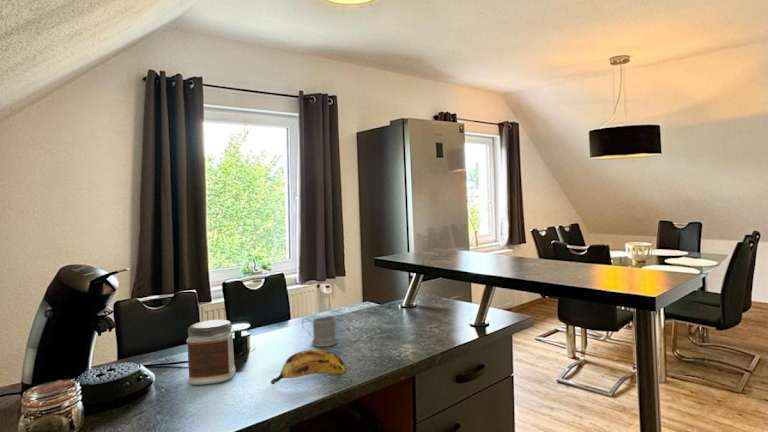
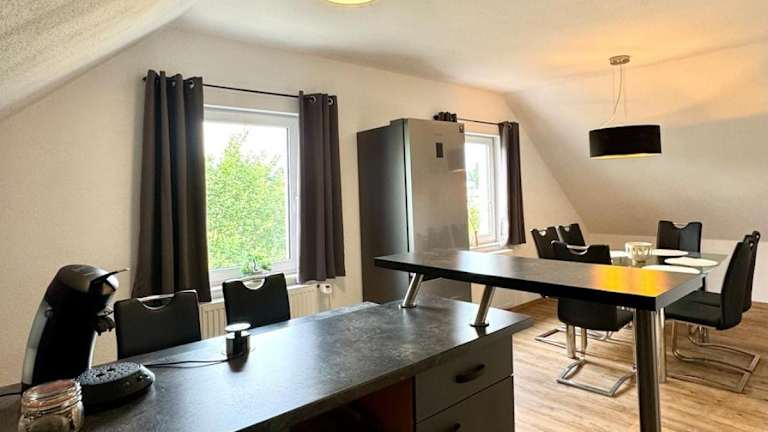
- banana [270,349,347,385]
- mug [301,315,339,348]
- jar [185,319,237,386]
